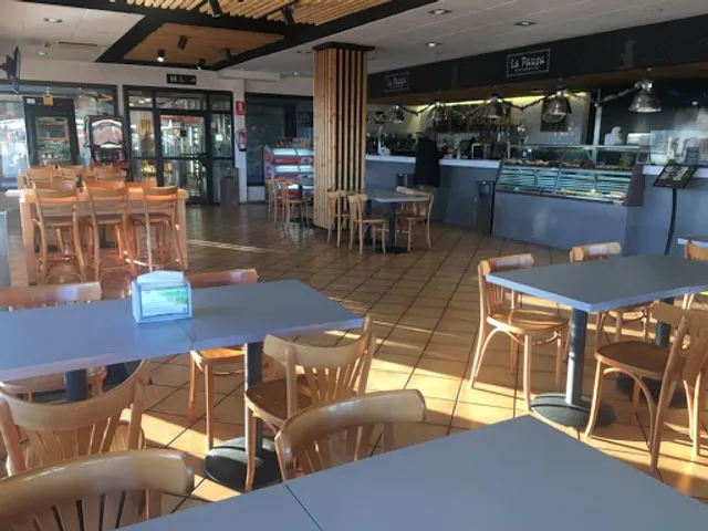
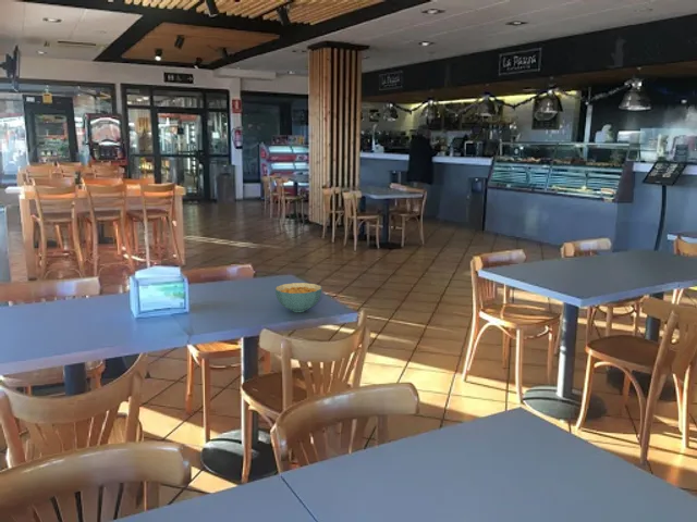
+ cereal bowl [274,282,322,313]
